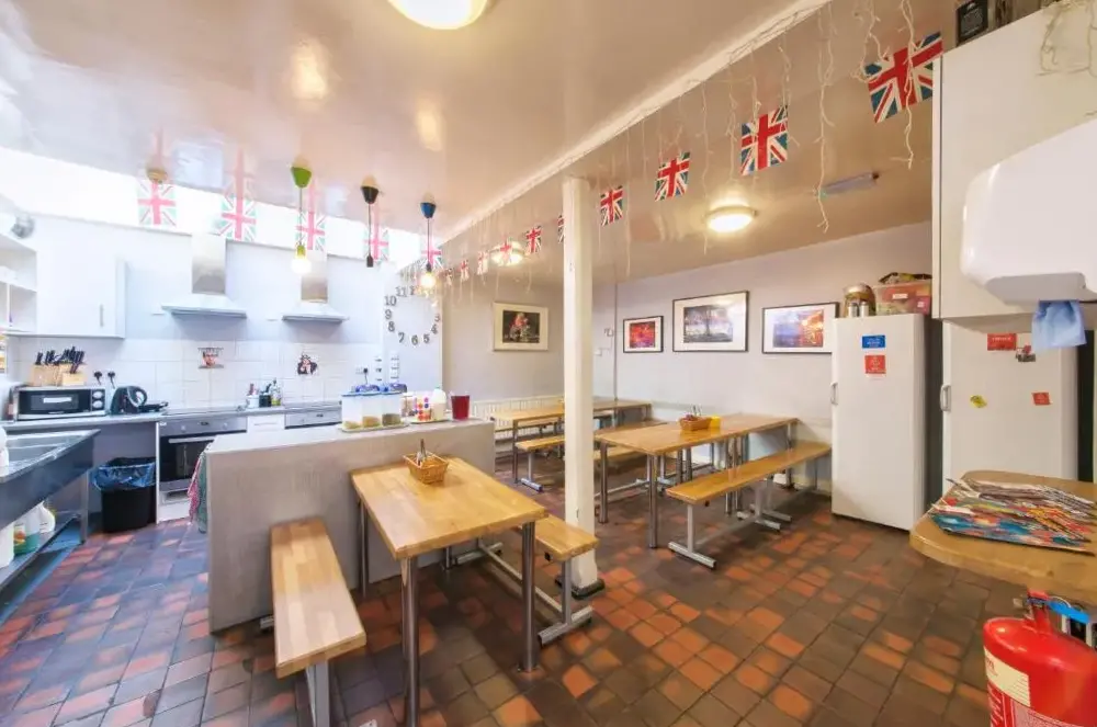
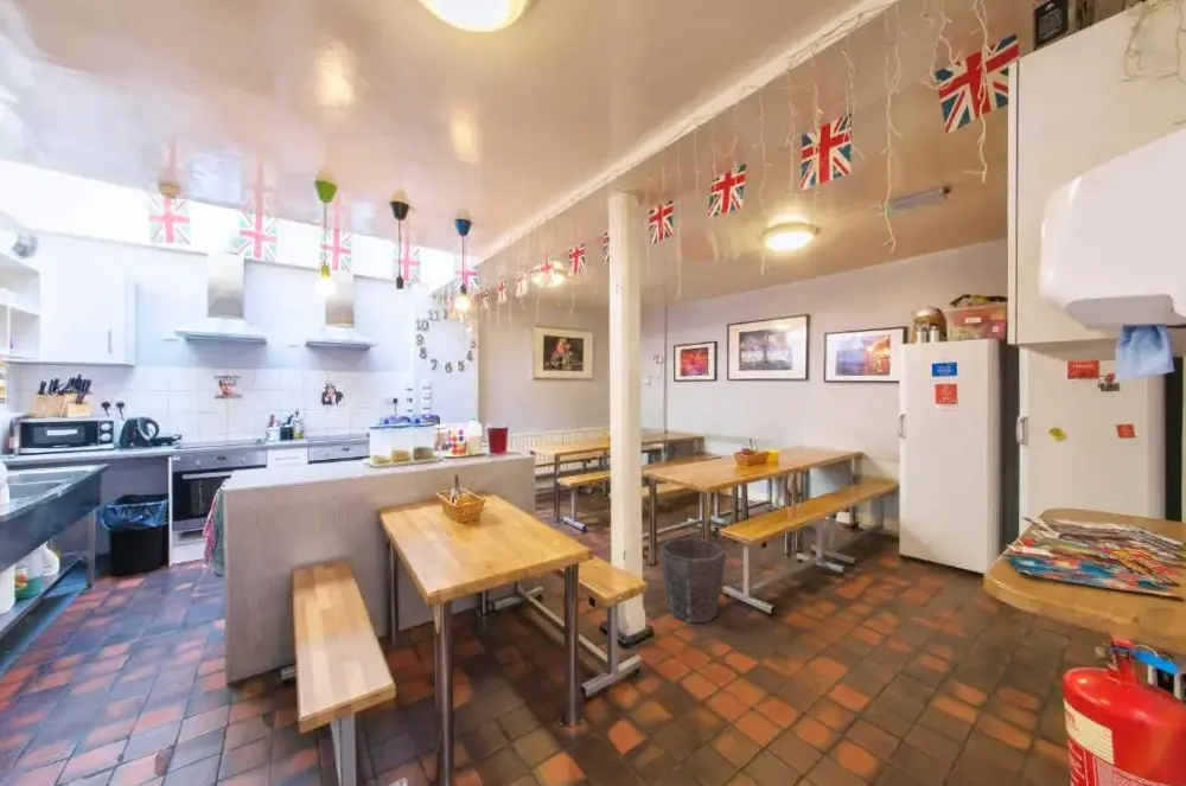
+ waste bin [658,537,727,624]
